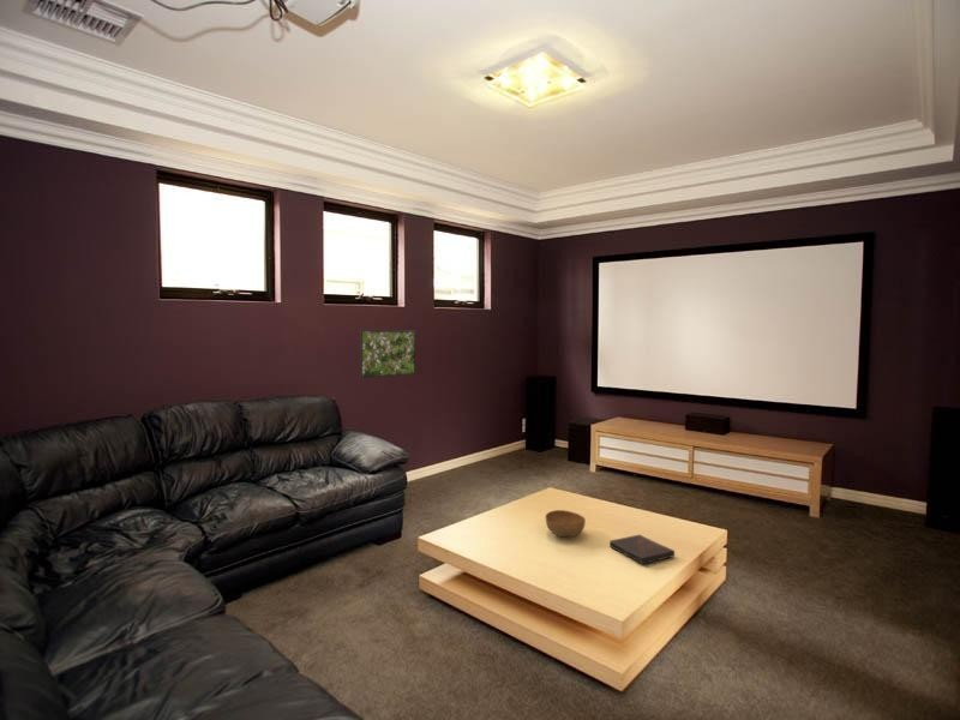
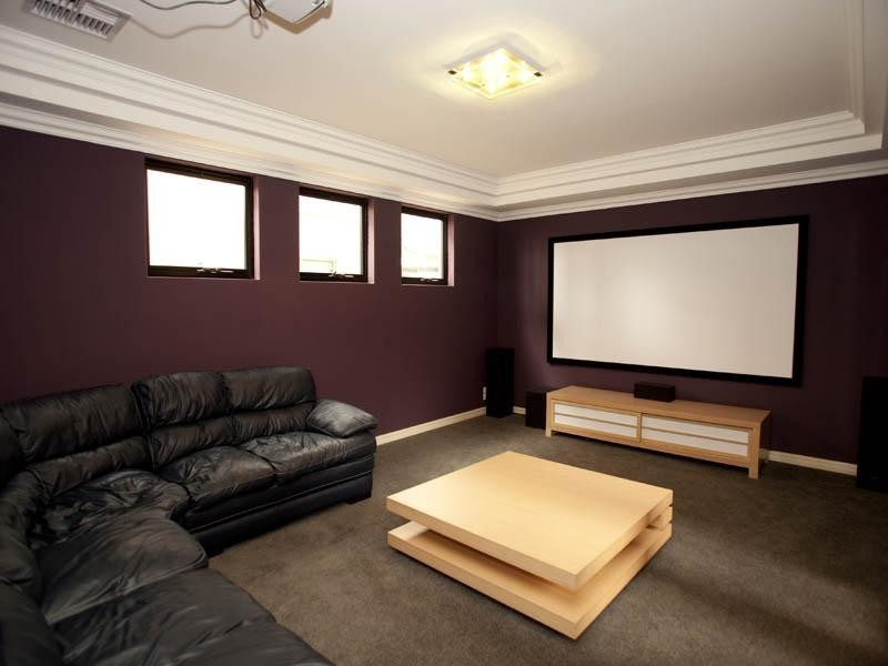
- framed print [359,329,418,379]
- book [608,534,676,565]
- bowl [545,509,587,538]
